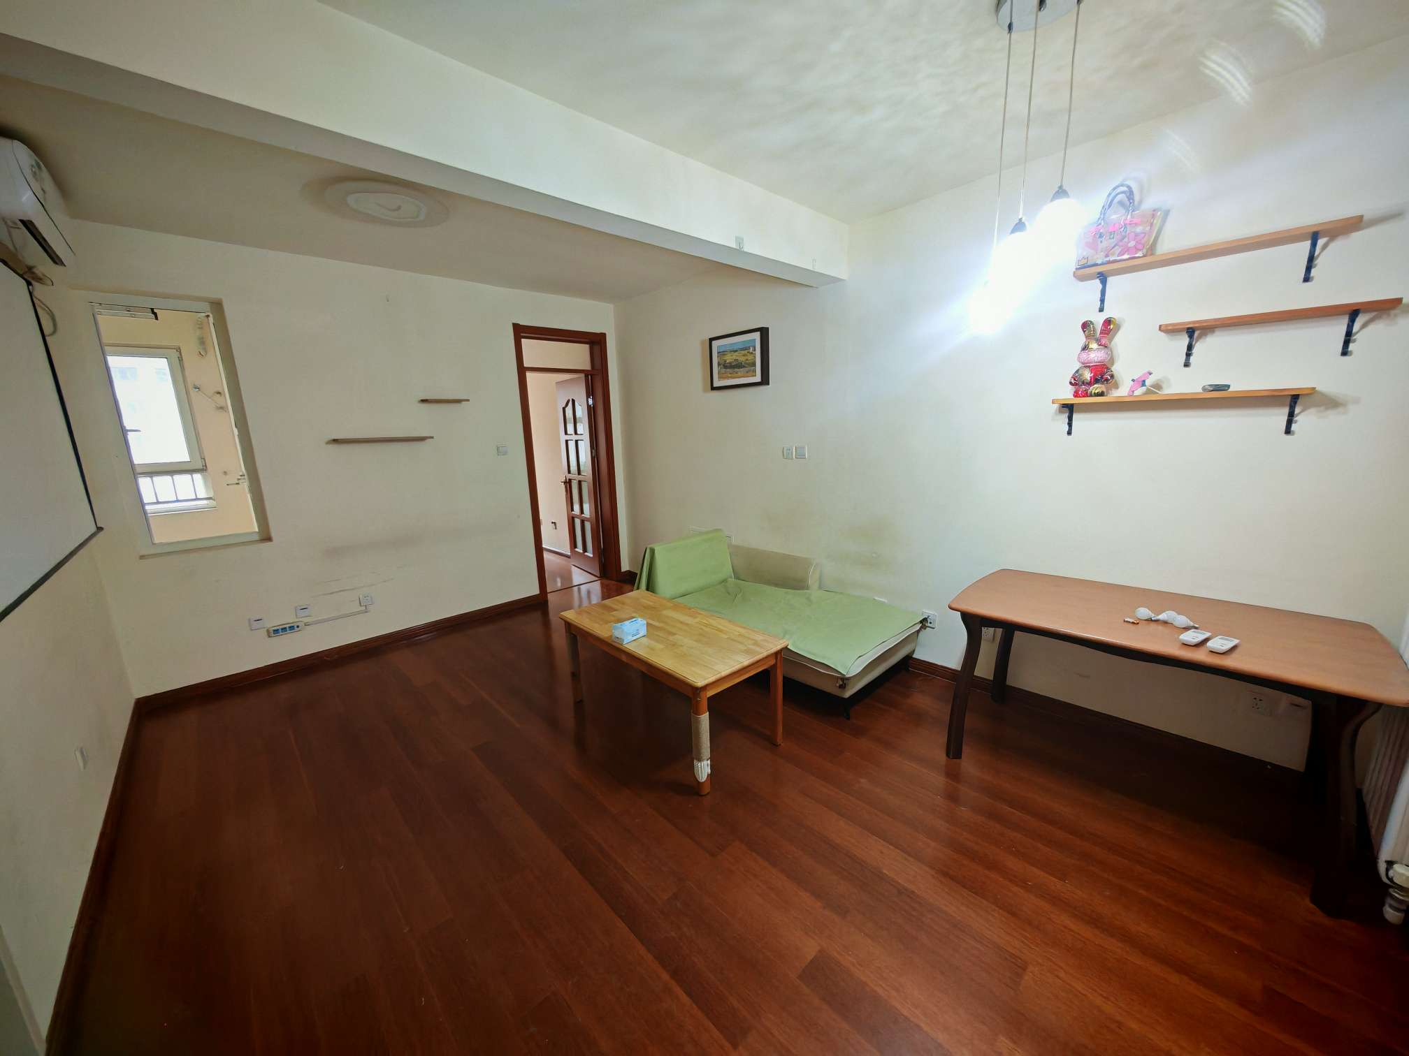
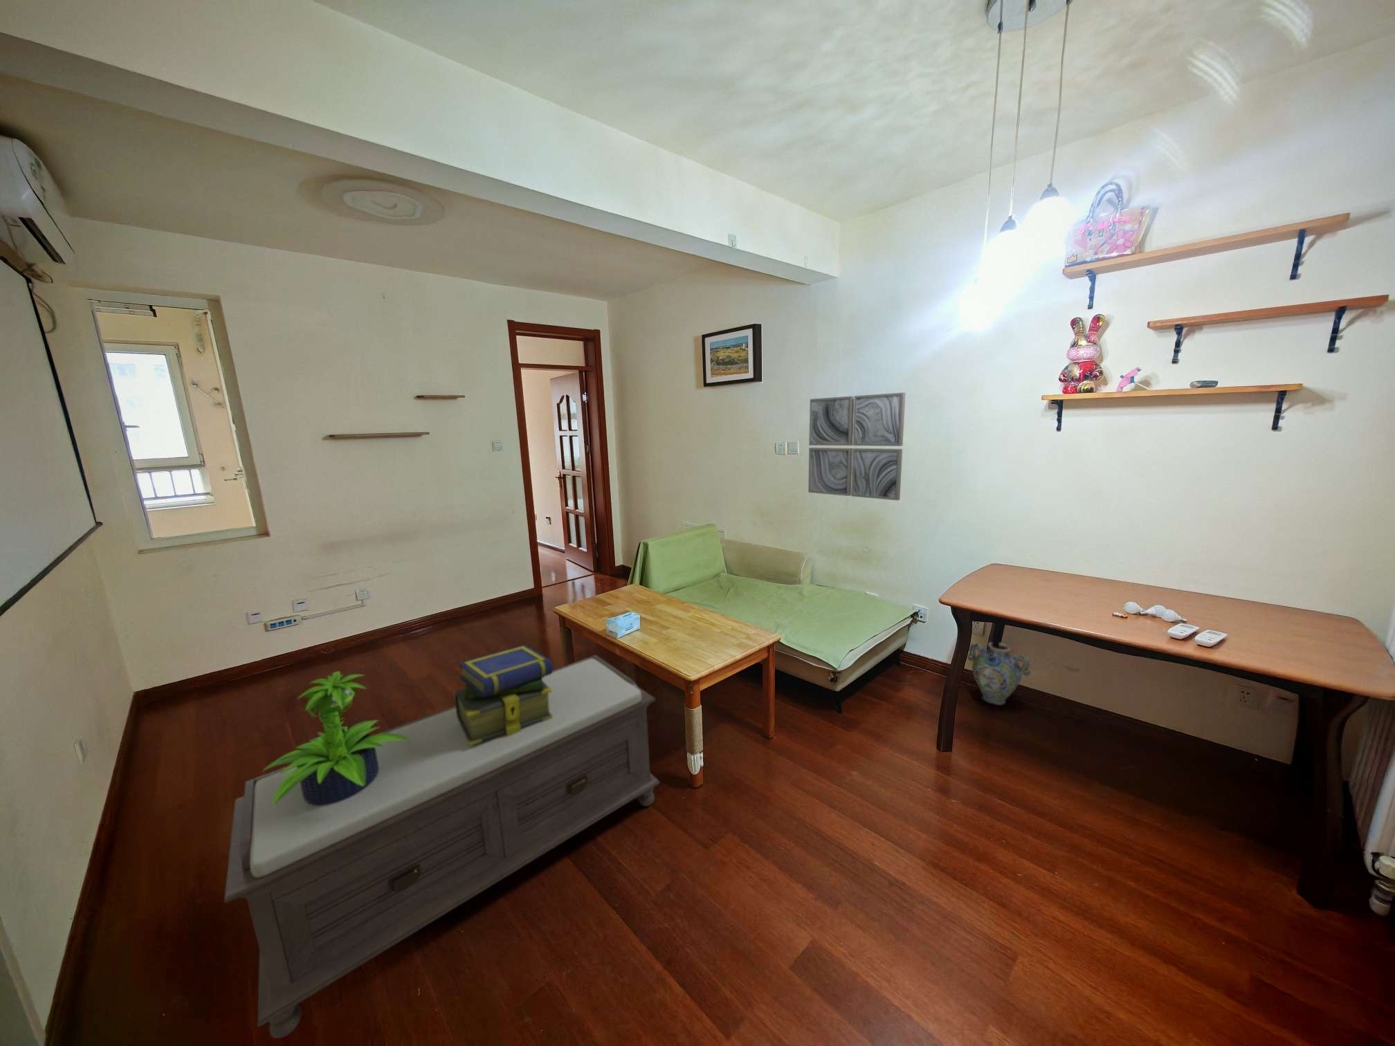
+ bench [223,655,660,1039]
+ stack of books [455,644,554,745]
+ potted plant [261,670,409,805]
+ wall art [807,391,906,501]
+ ceramic jug [967,642,1033,705]
